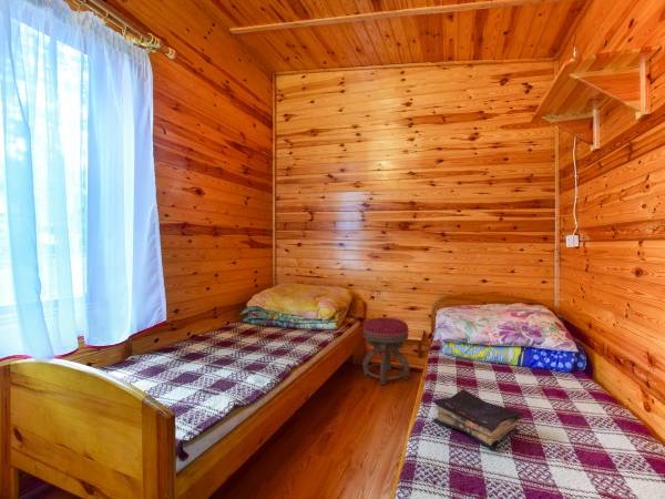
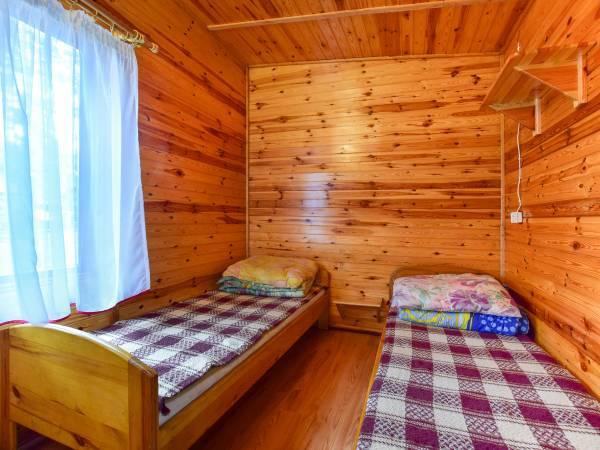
- stool [361,316,410,386]
- book [432,388,524,452]
